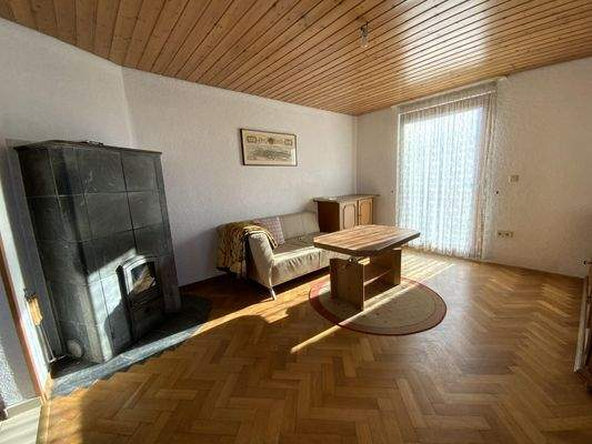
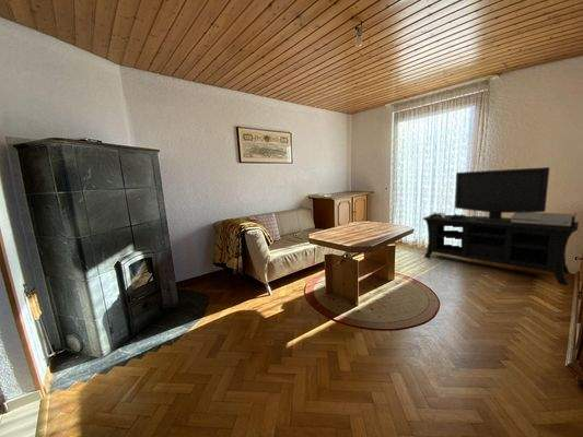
+ media console [422,166,580,287]
